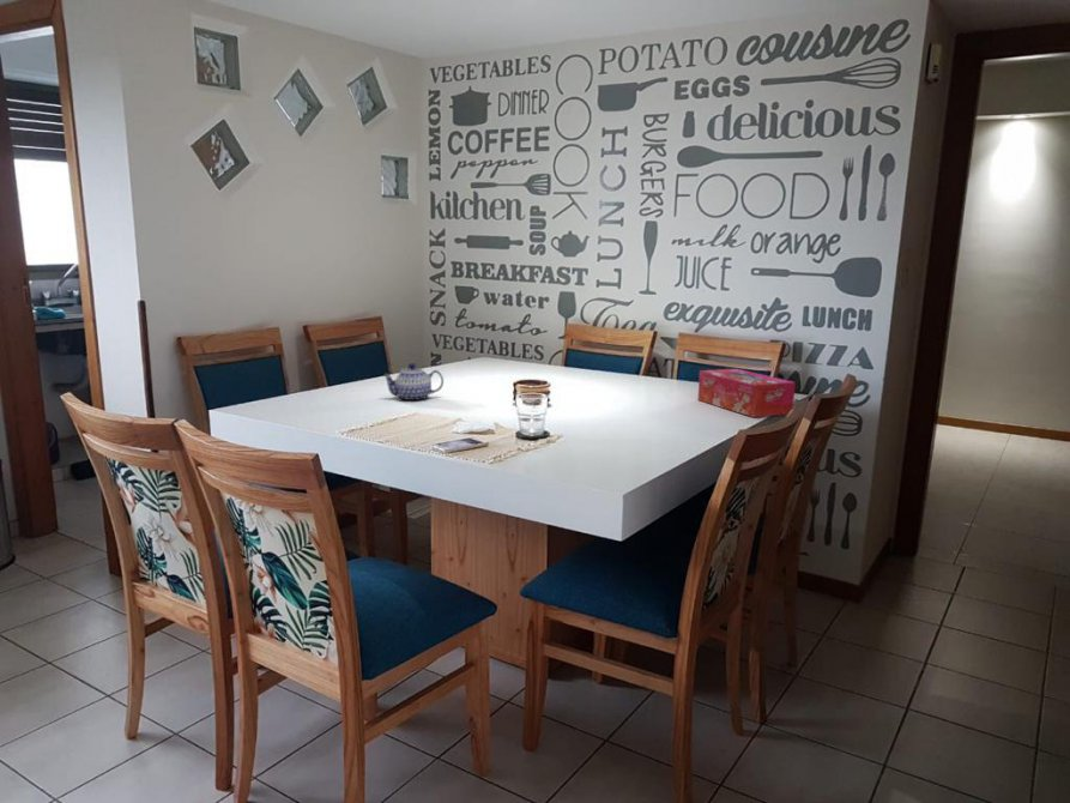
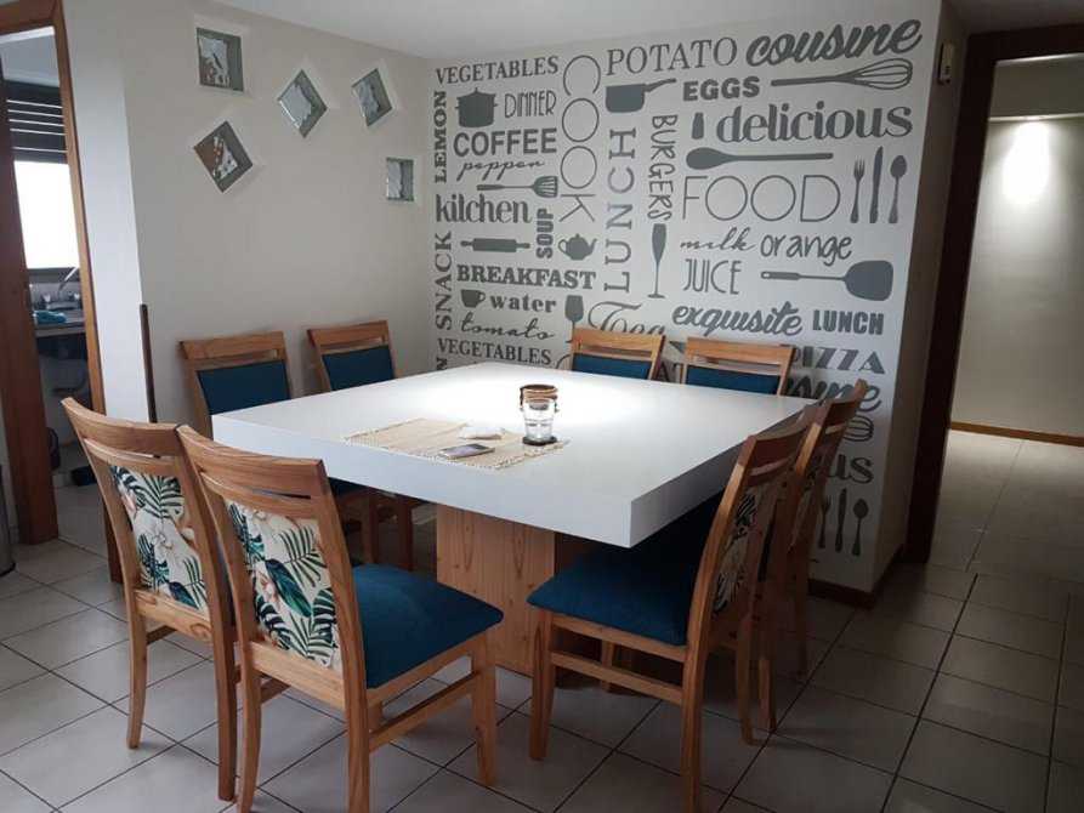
- tissue box [697,368,797,418]
- teapot [383,362,445,402]
